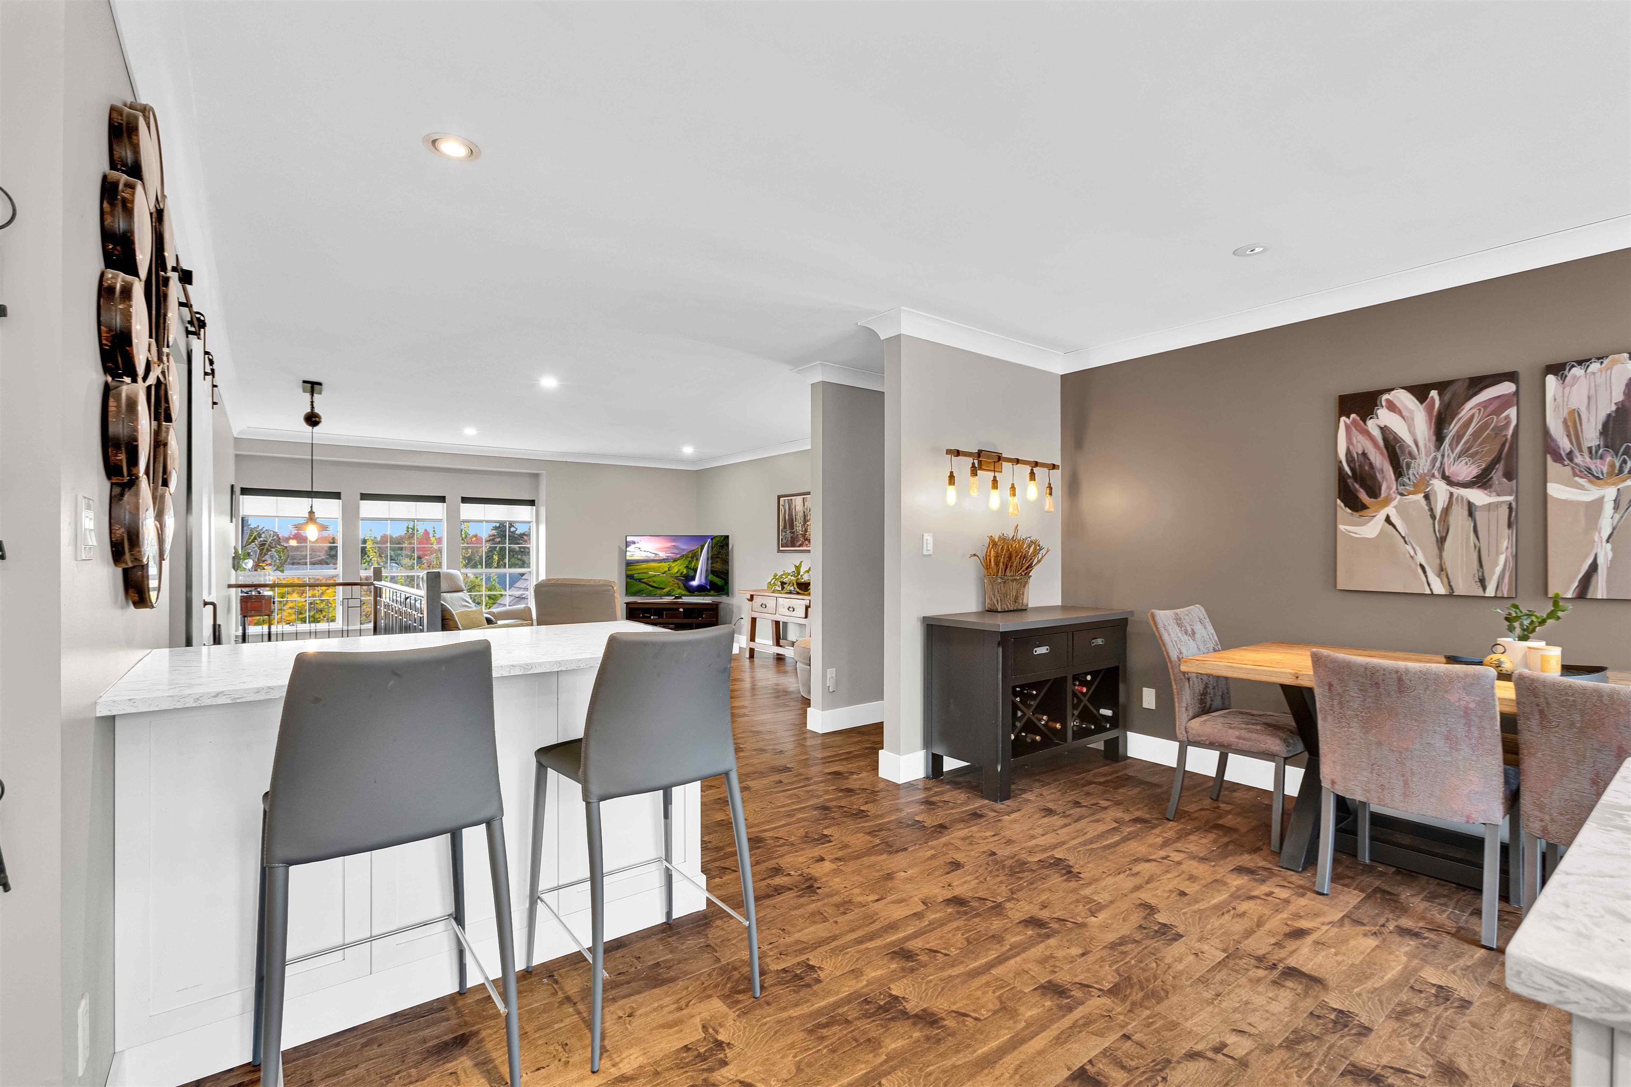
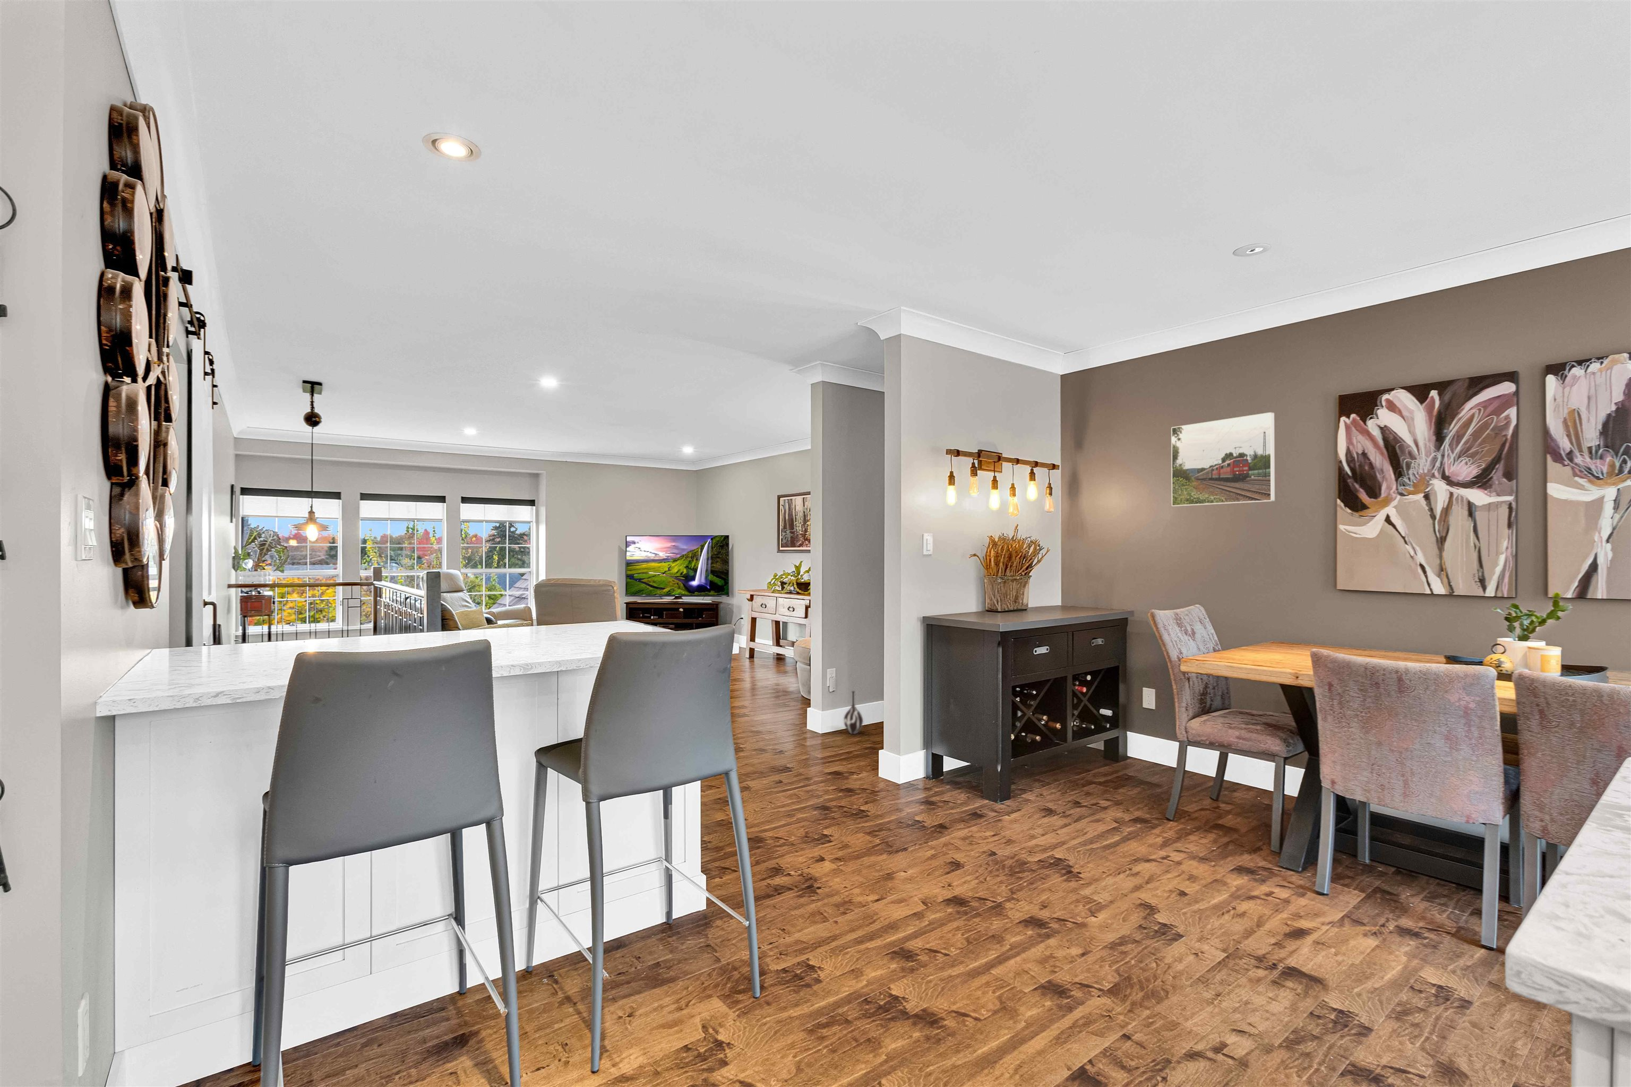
+ vase [843,690,864,735]
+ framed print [1171,411,1275,507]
